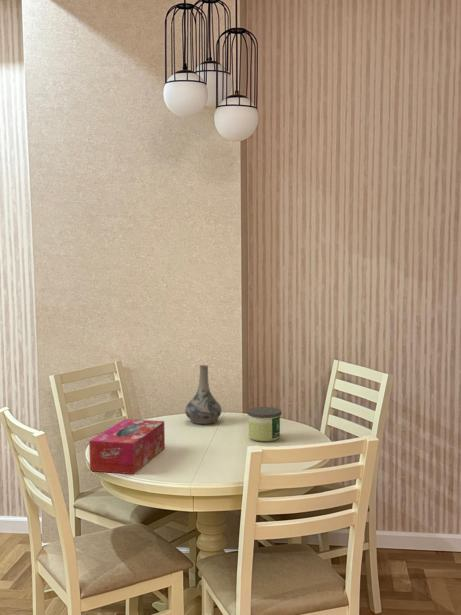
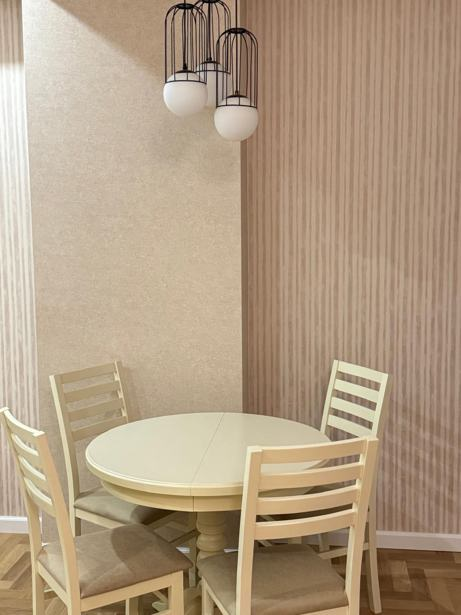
- decorative vase [184,364,223,425]
- candle [246,406,282,442]
- tissue box [88,418,166,475]
